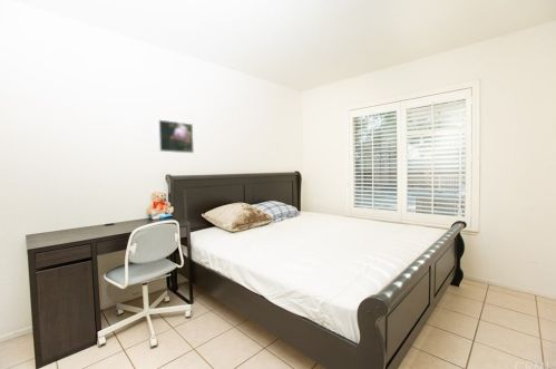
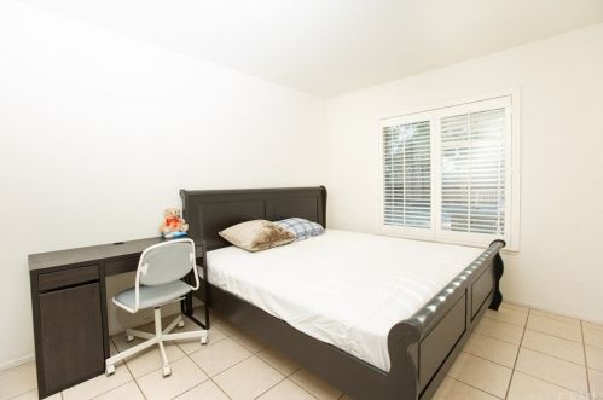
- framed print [156,118,195,154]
